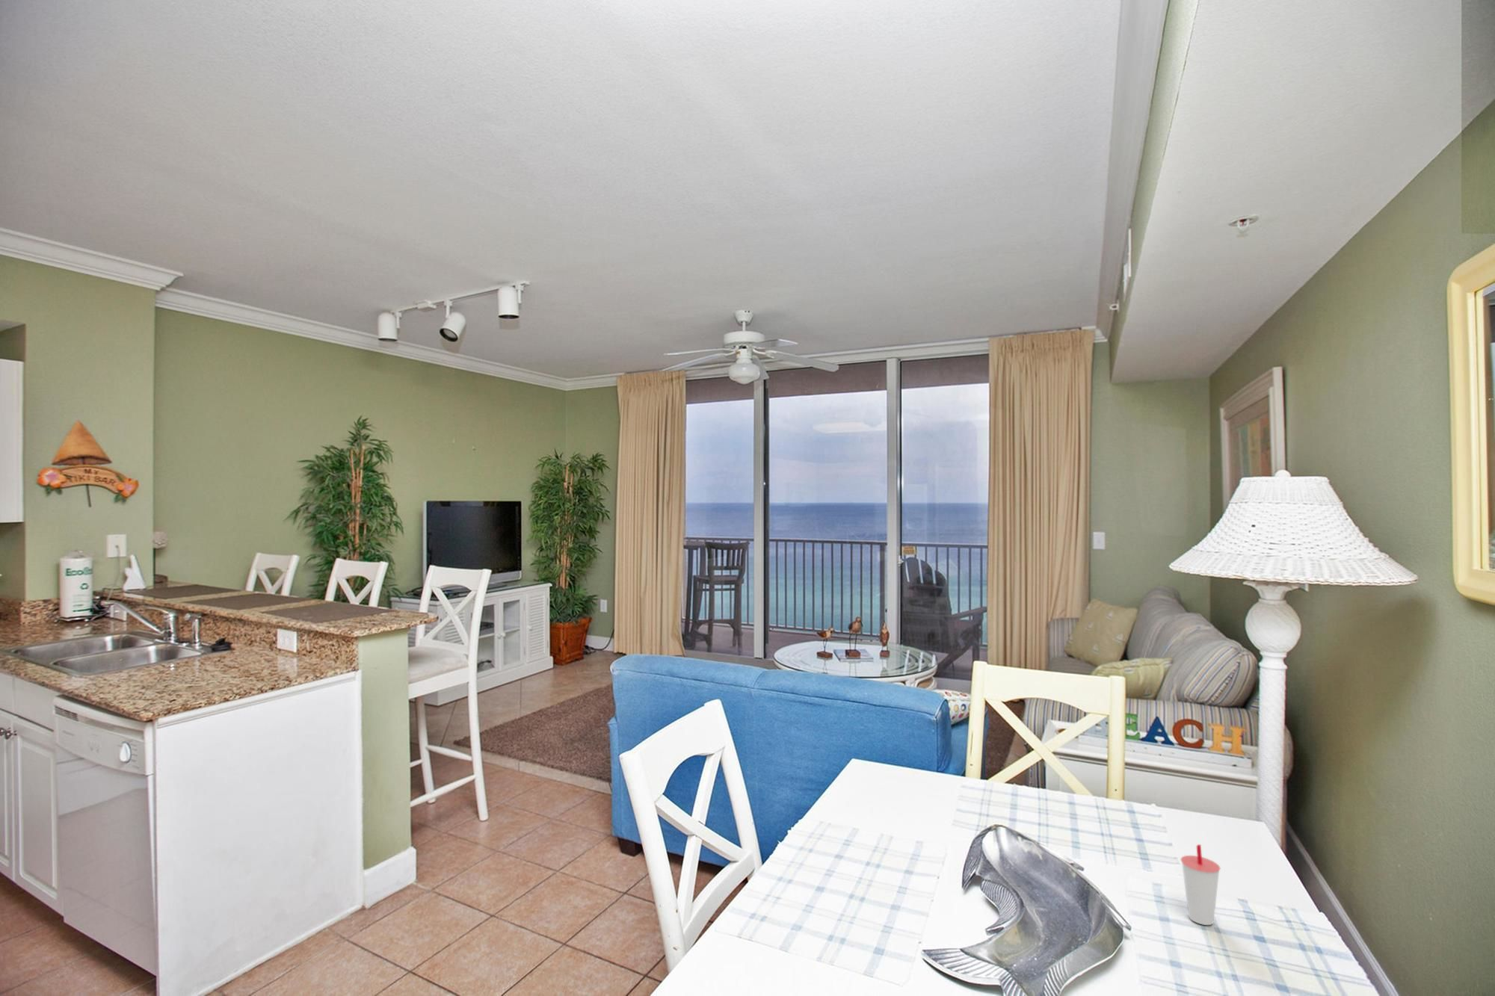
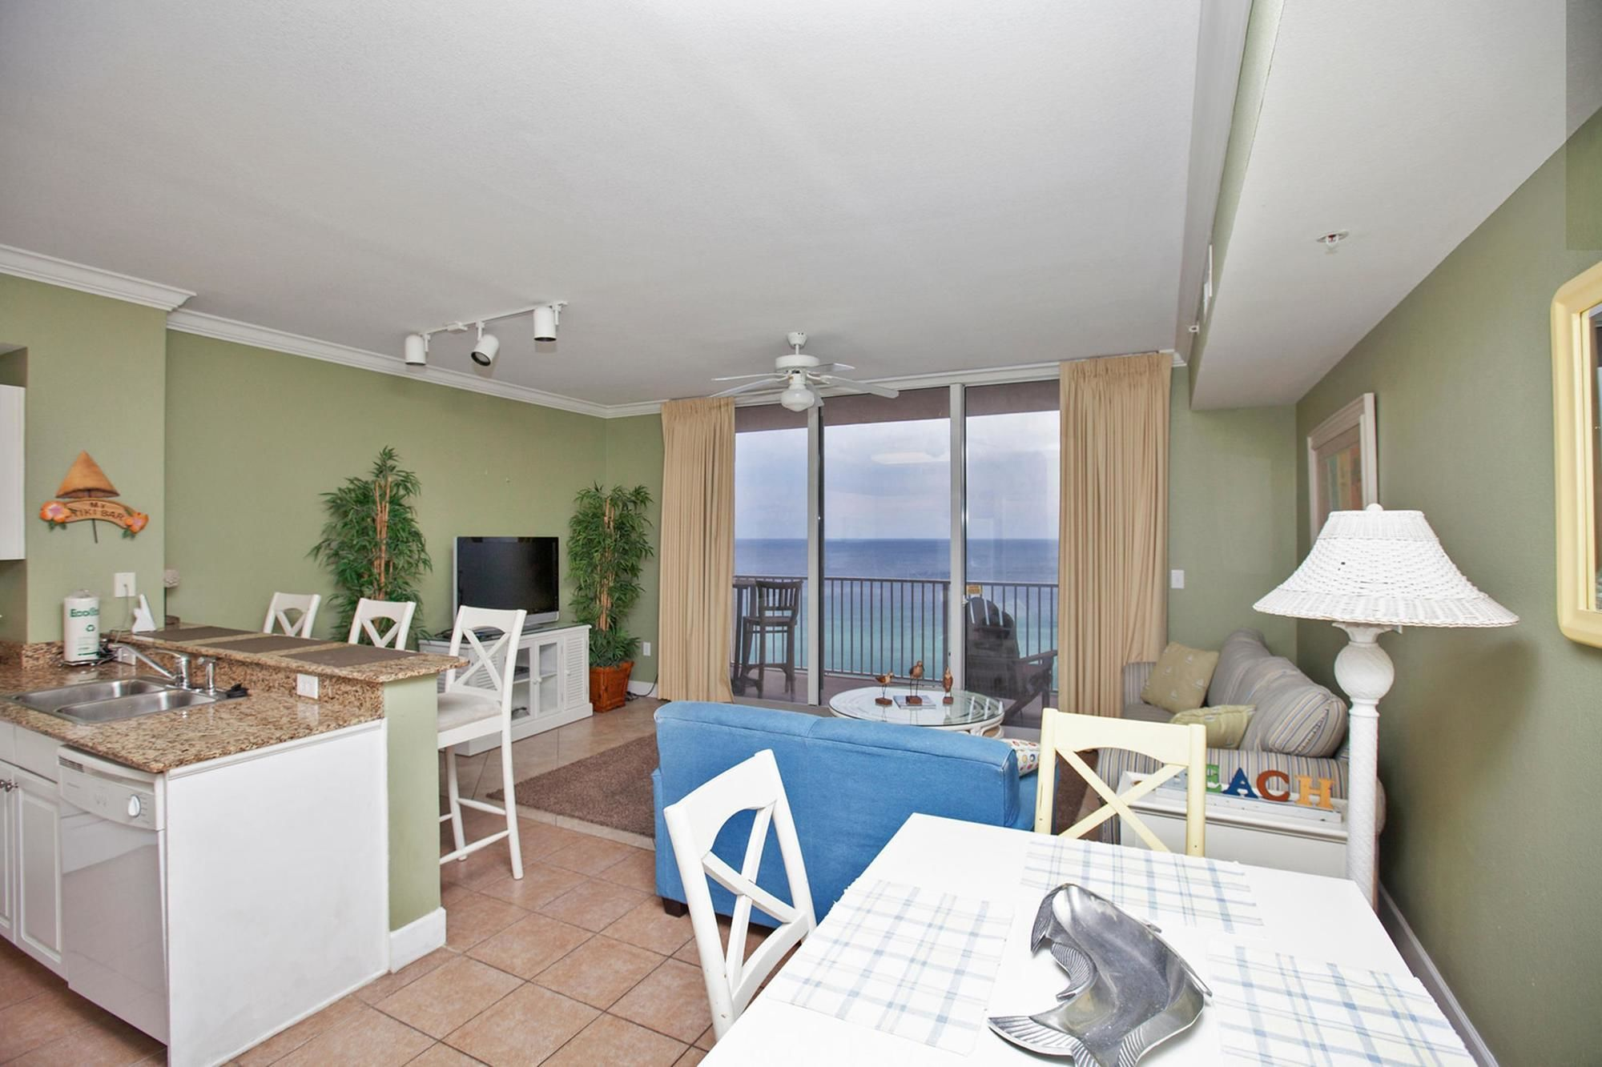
- cup [1180,844,1220,926]
